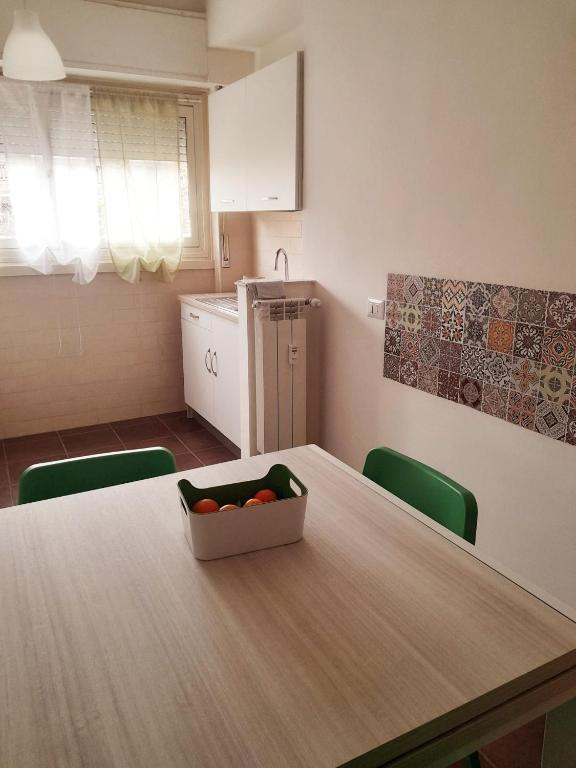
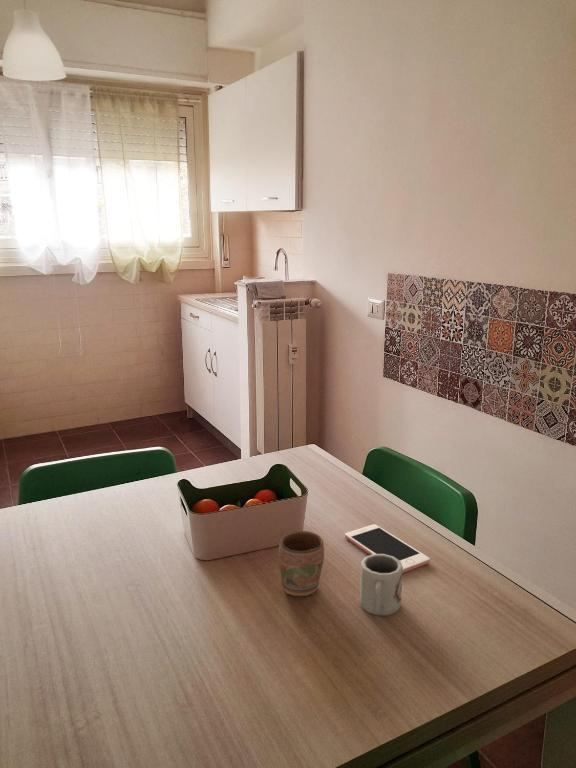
+ mug [277,530,325,597]
+ cup [359,554,404,616]
+ cell phone [344,523,431,574]
